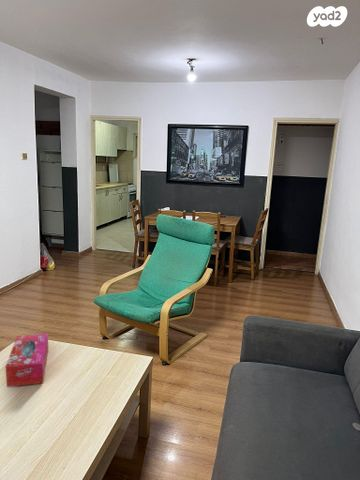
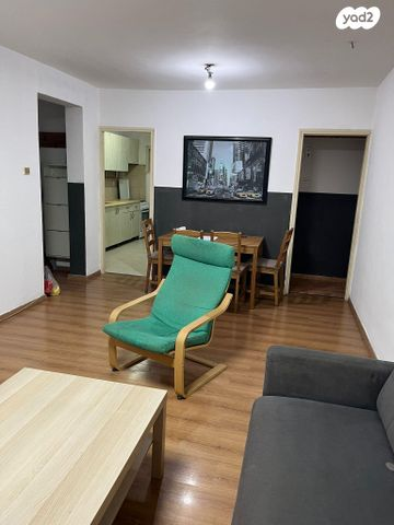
- tissue box [5,333,49,388]
